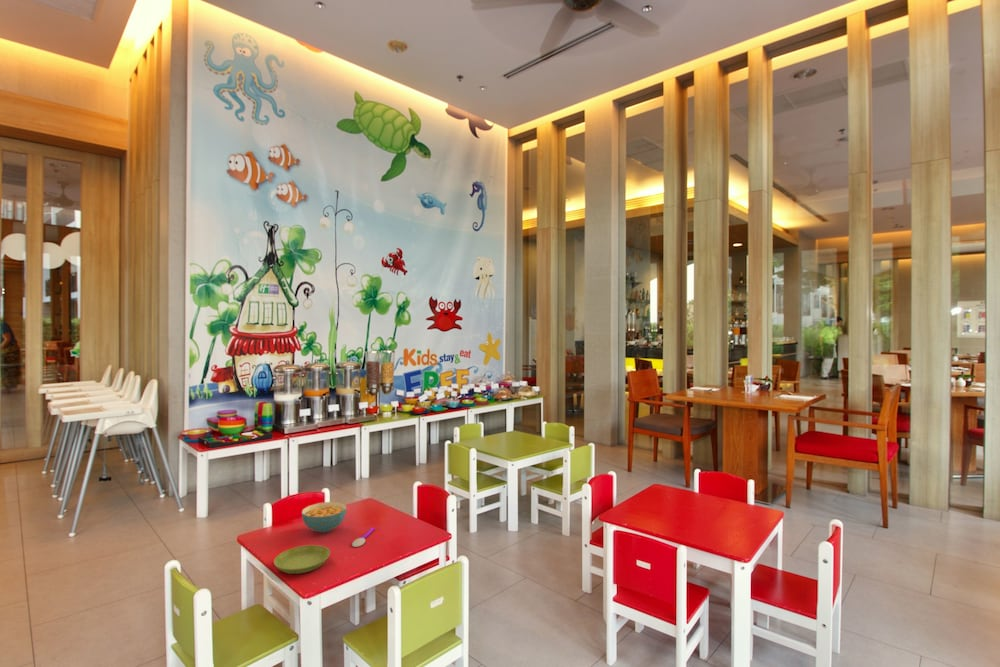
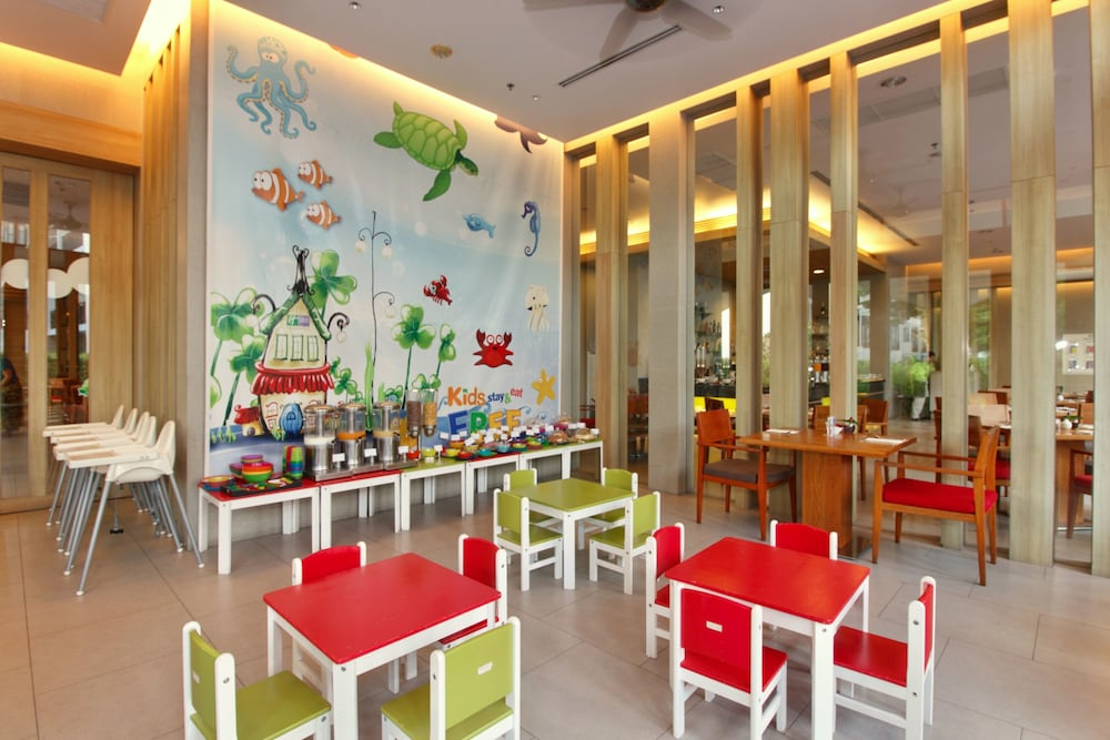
- cereal bowl [301,501,348,534]
- spoon [351,527,376,548]
- saucer [273,544,331,575]
